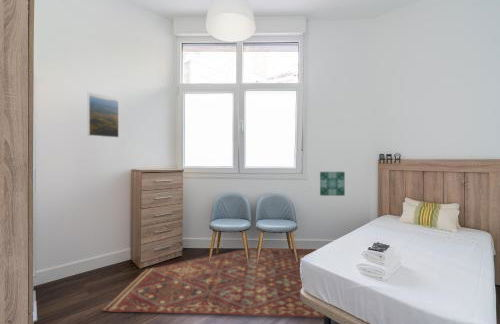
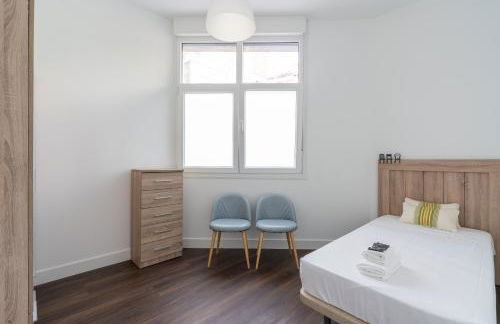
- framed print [87,91,120,139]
- rug [101,247,325,318]
- wall art [319,171,346,197]
